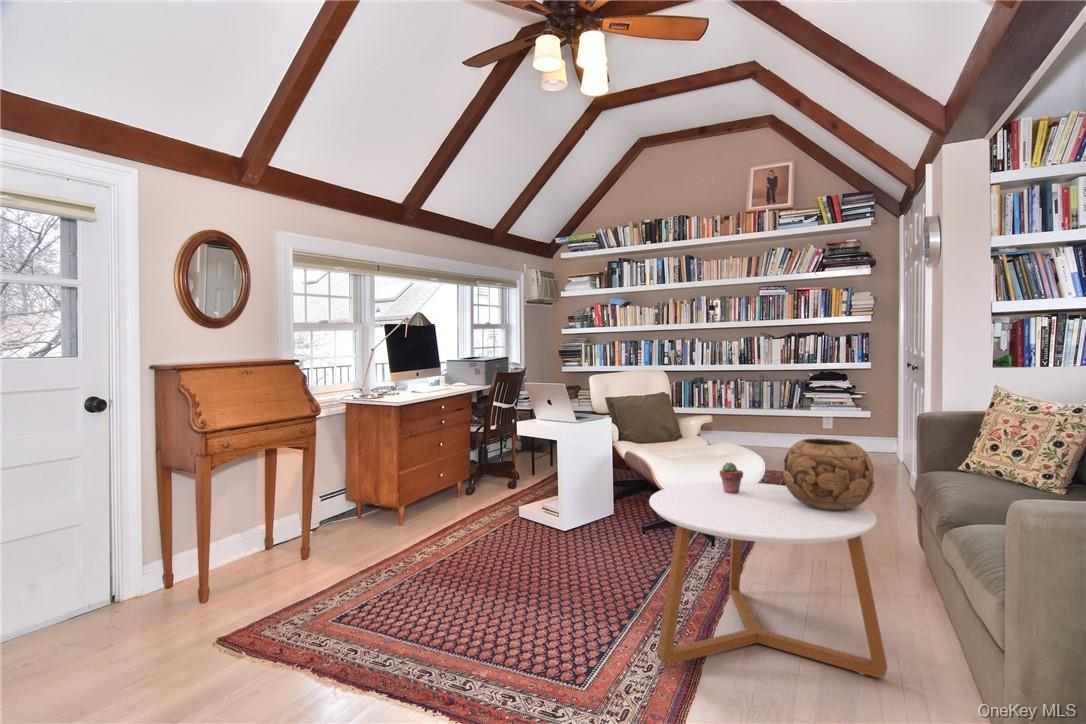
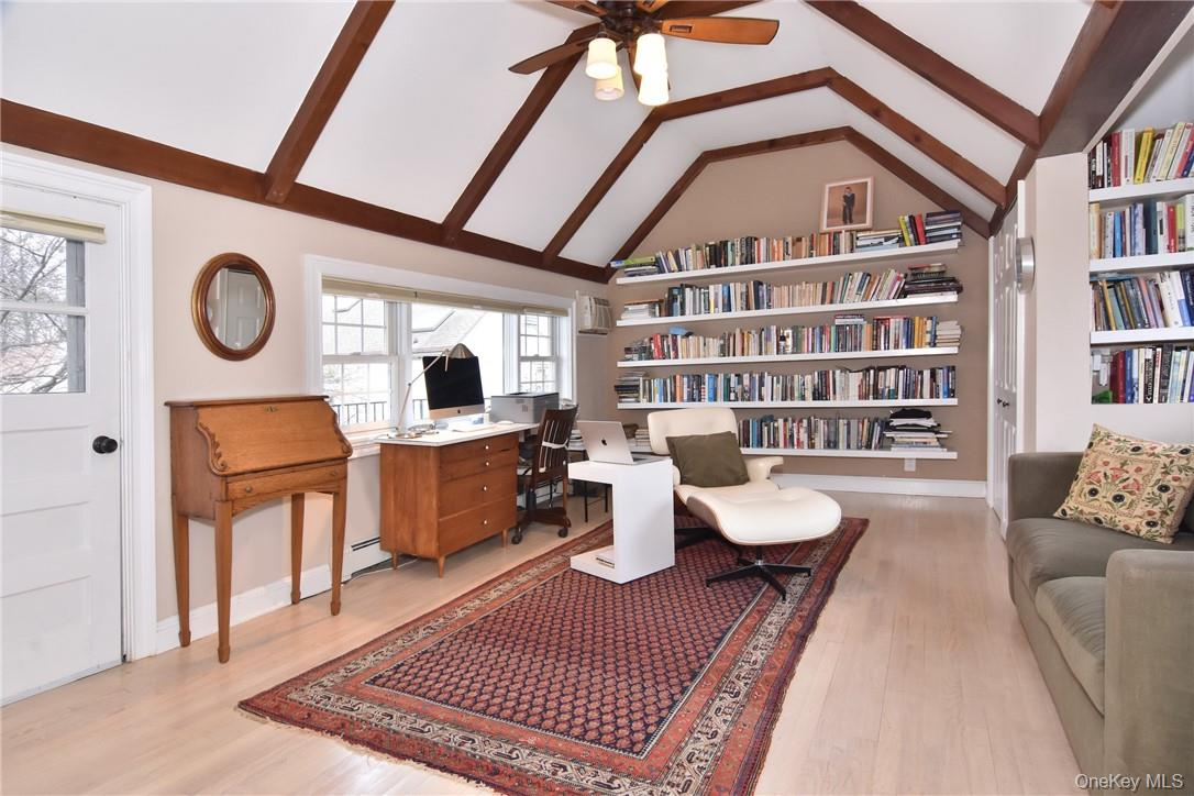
- potted succulent [719,461,744,494]
- decorative bowl [782,437,876,512]
- coffee table [648,481,888,679]
